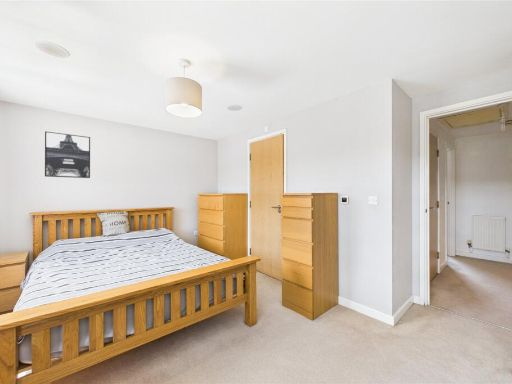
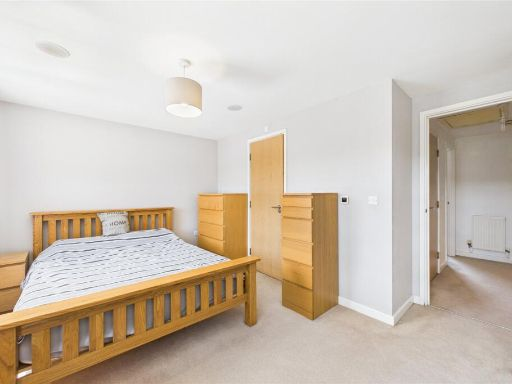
- wall art [44,130,91,179]
